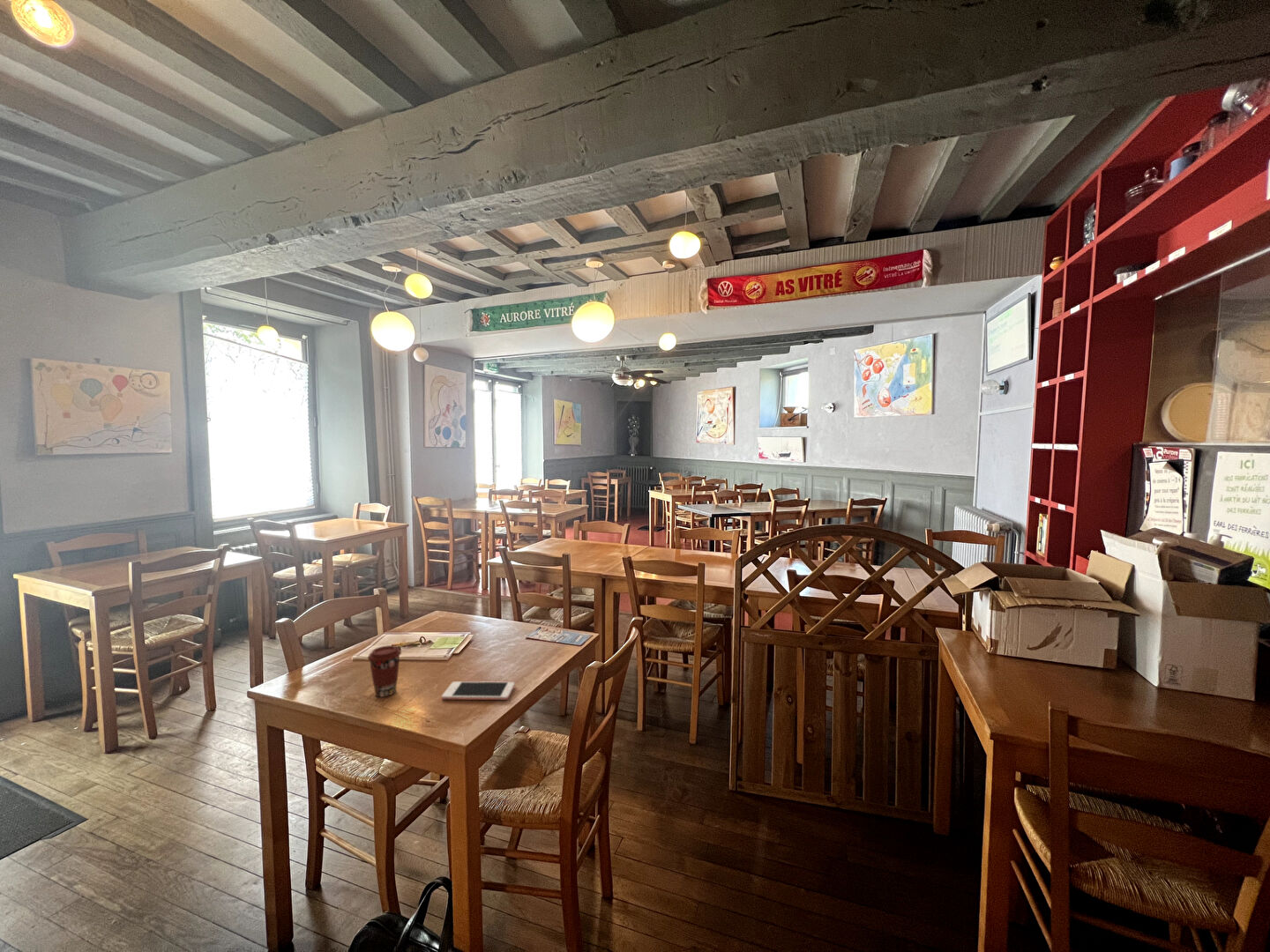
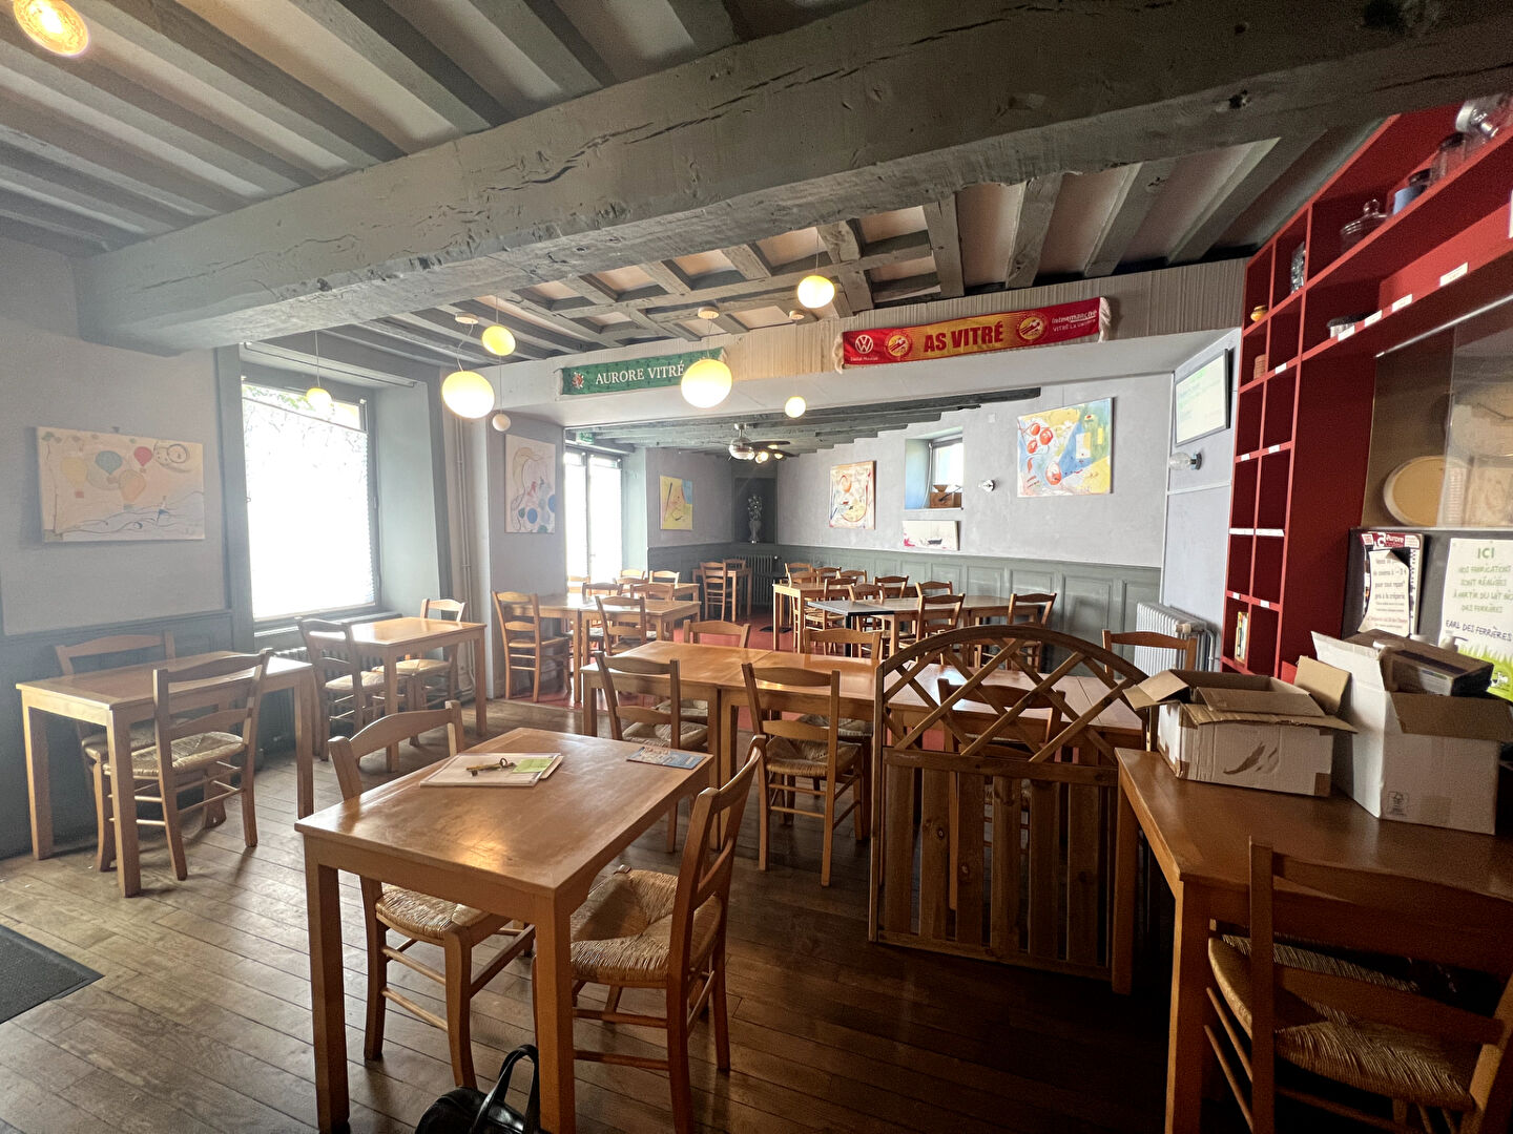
- cell phone [441,681,516,701]
- coffee cup [367,644,402,697]
